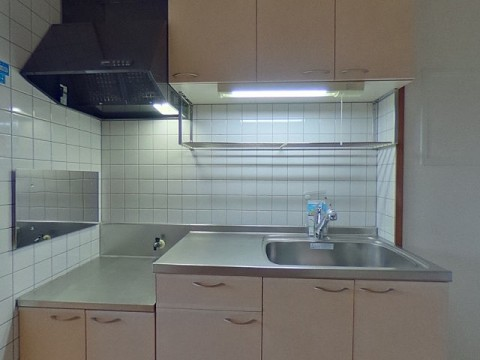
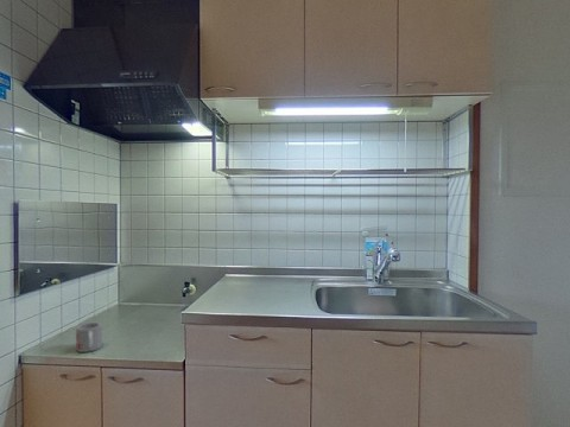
+ mug [75,321,103,353]
